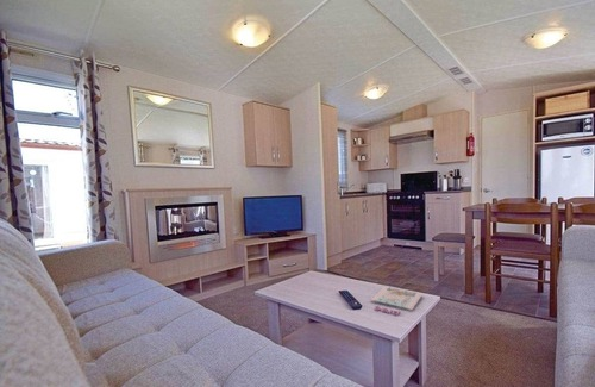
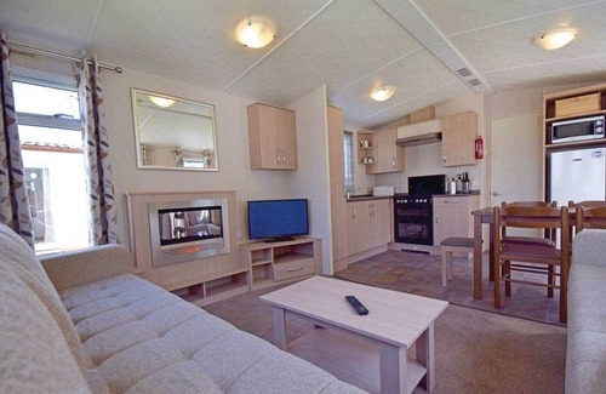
- magazine [369,286,424,317]
